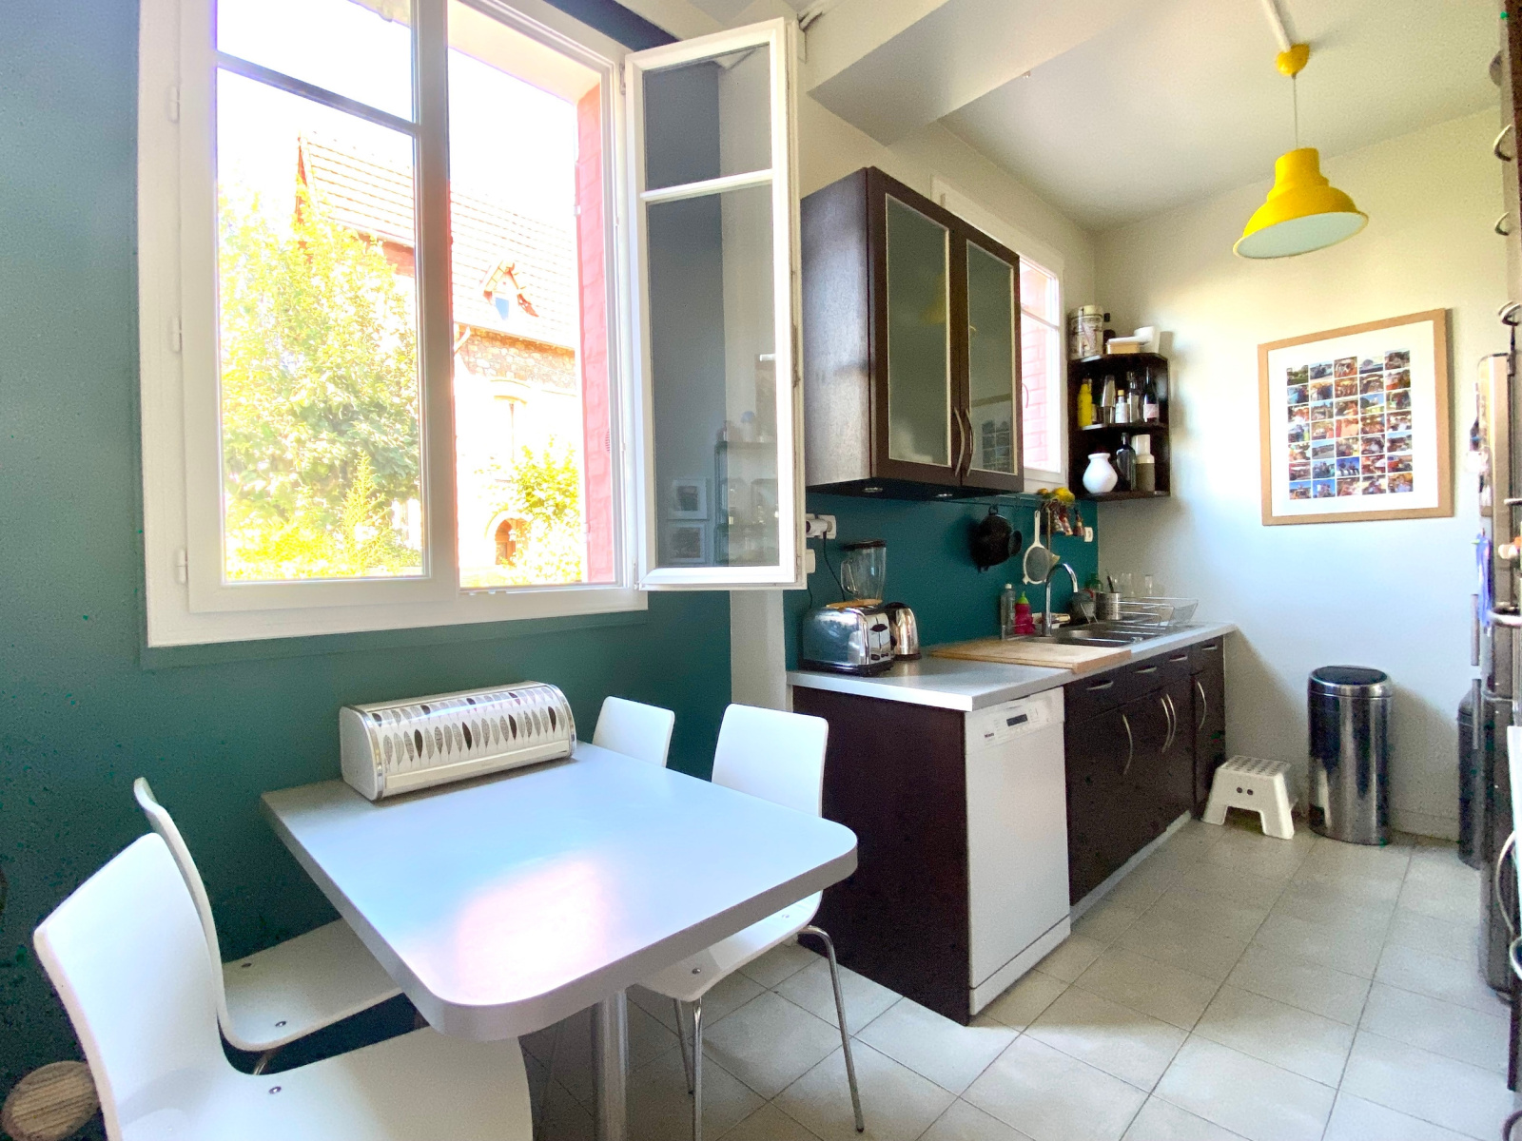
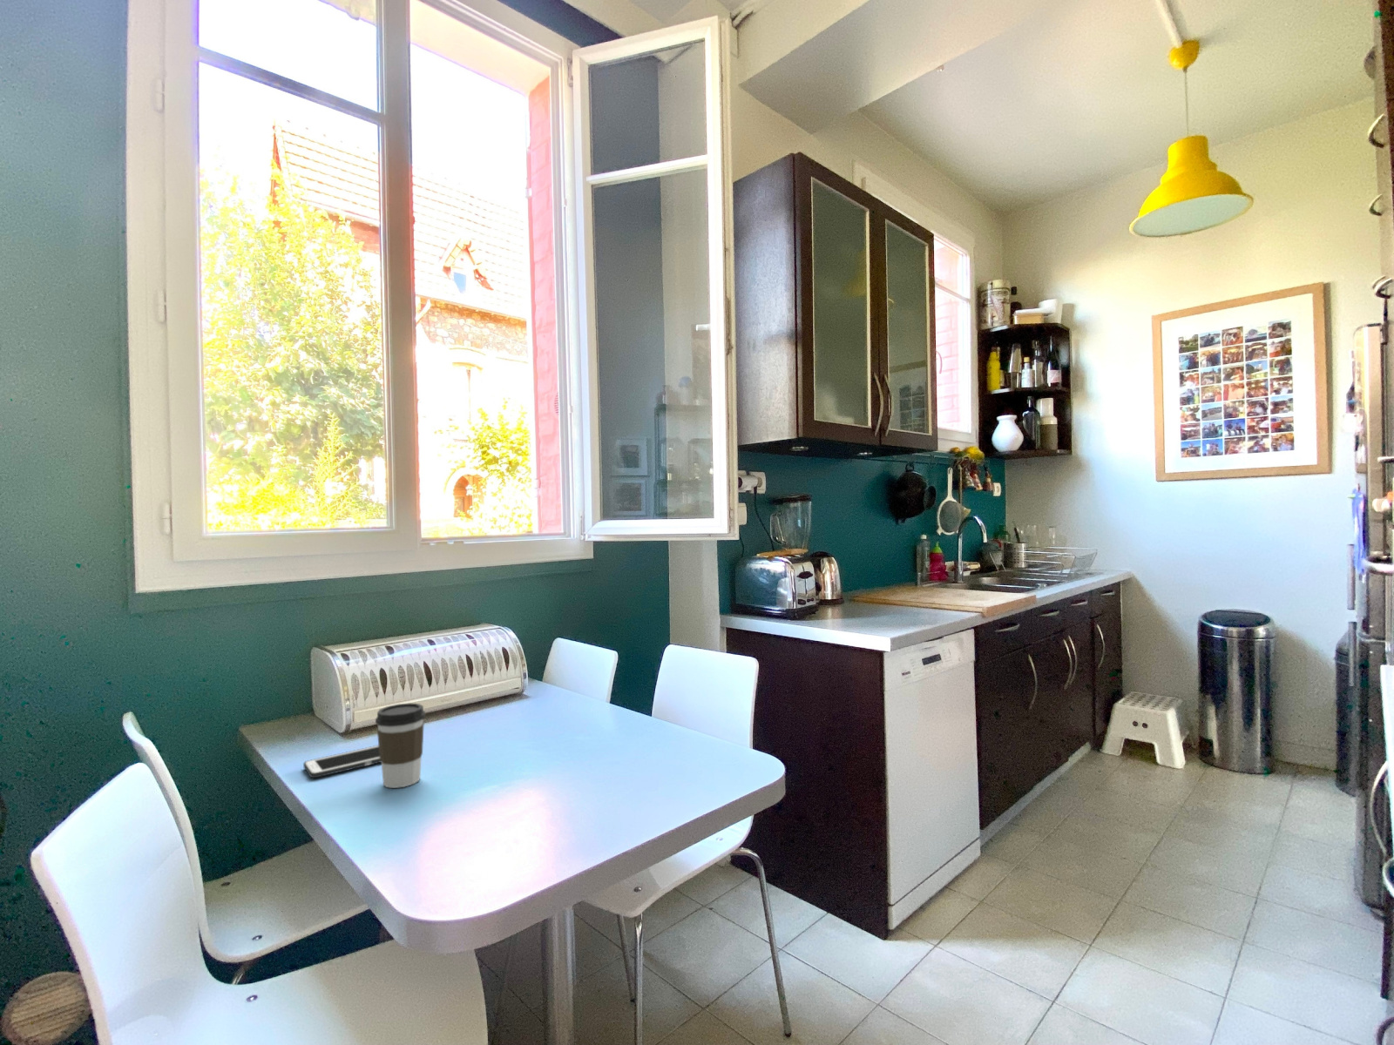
+ coffee cup [374,701,426,789]
+ cell phone [302,744,382,778]
